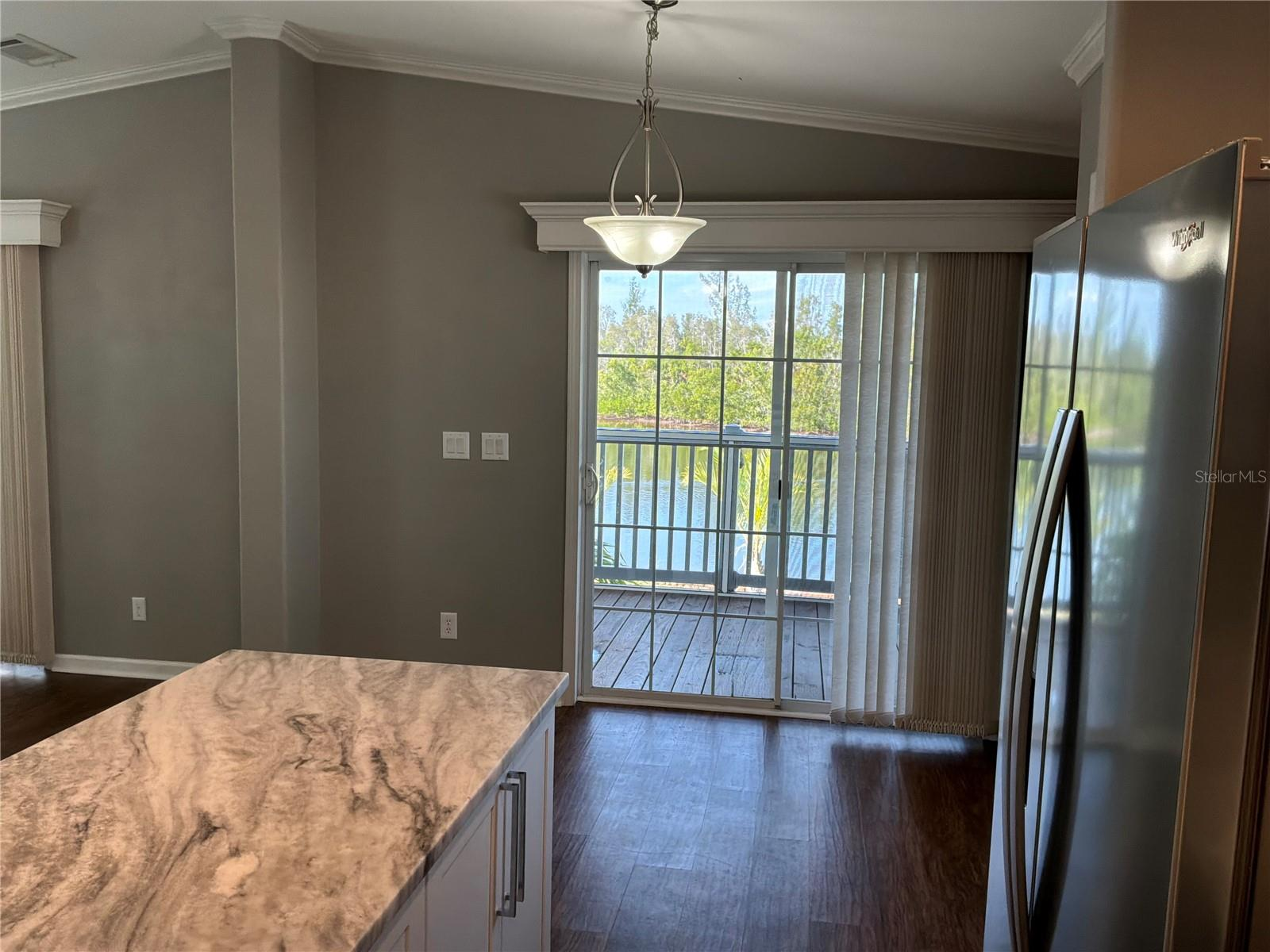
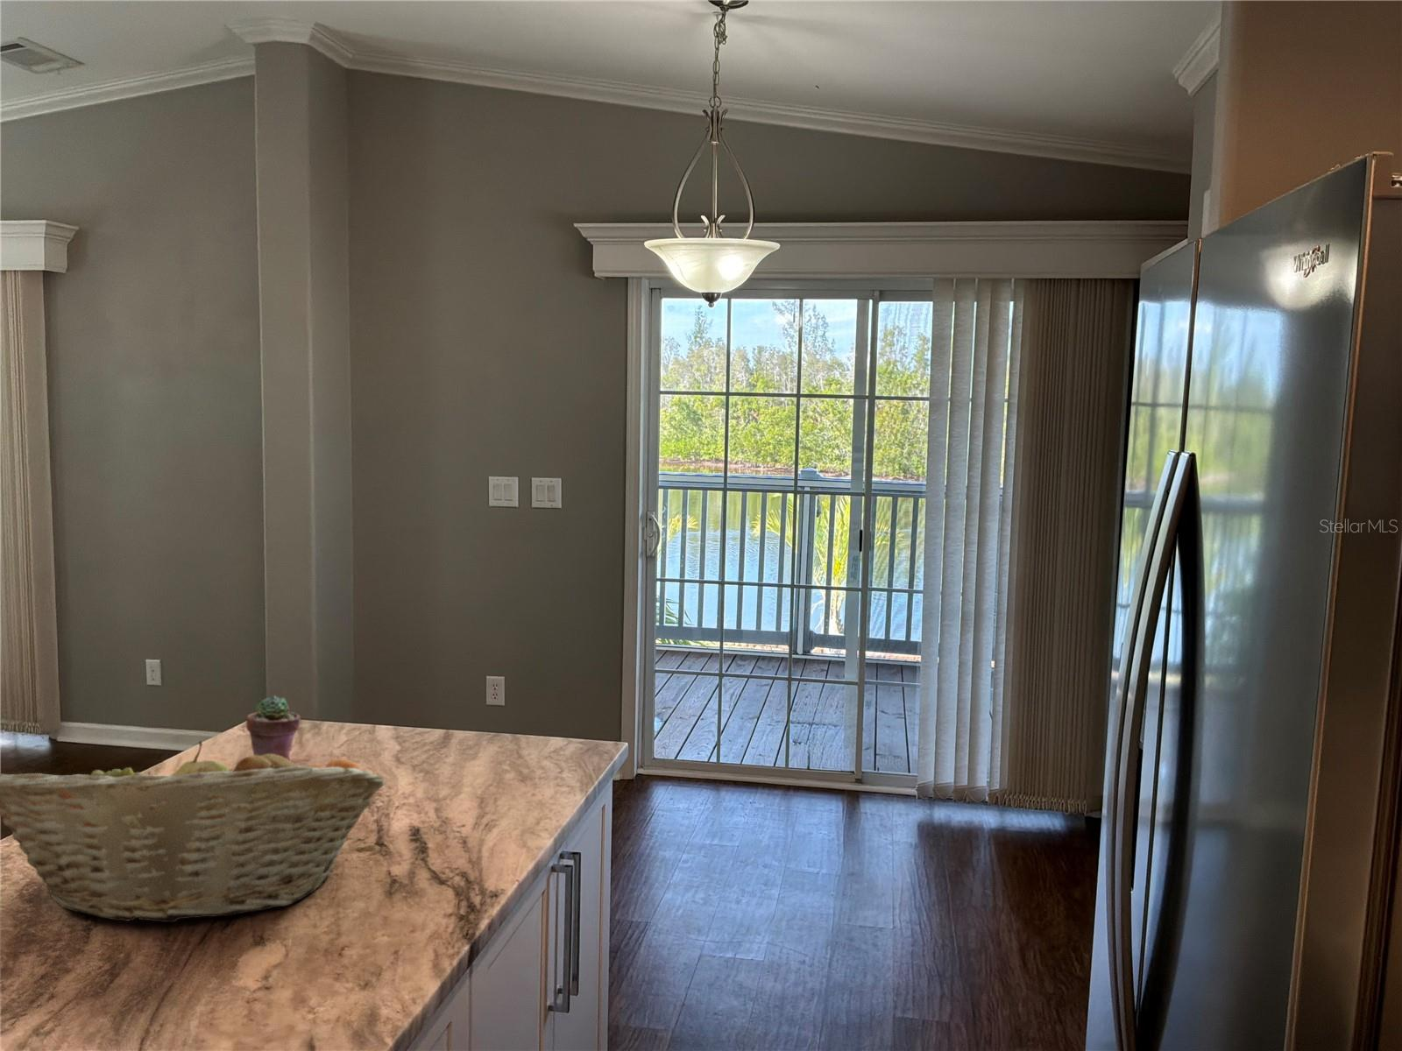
+ potted succulent [245,694,301,761]
+ fruit basket [0,740,385,923]
